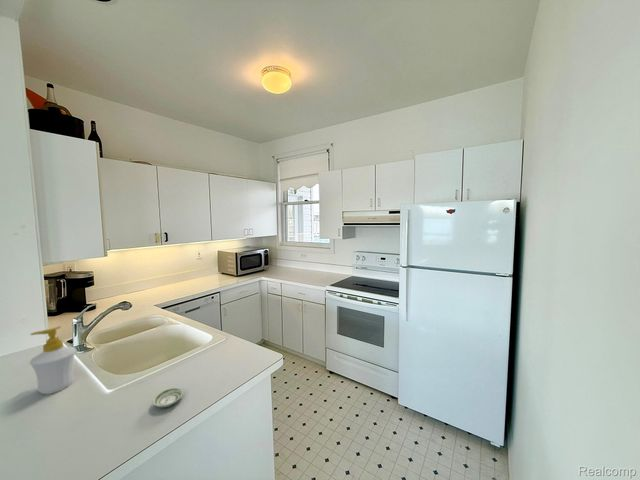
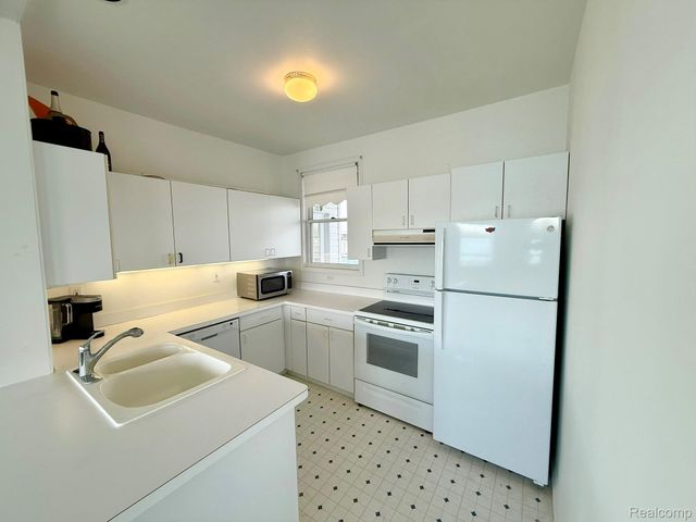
- soap bottle [29,325,77,395]
- saucer [151,387,184,408]
